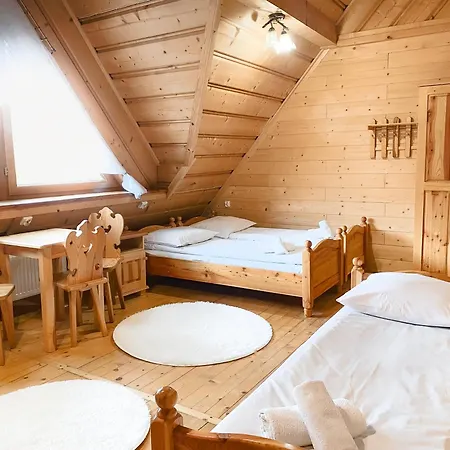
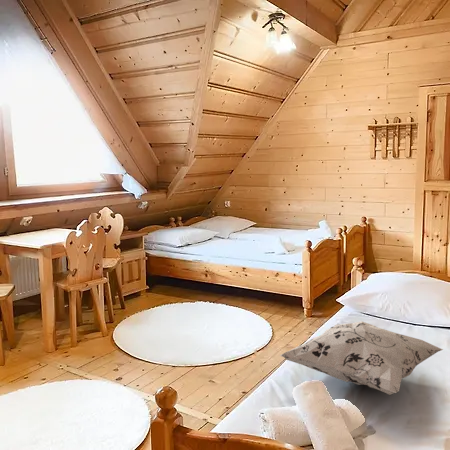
+ decorative pillow [279,320,444,396]
